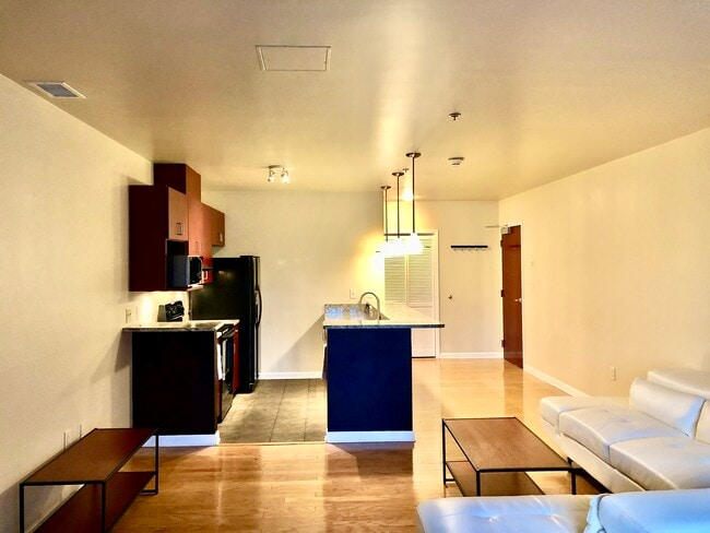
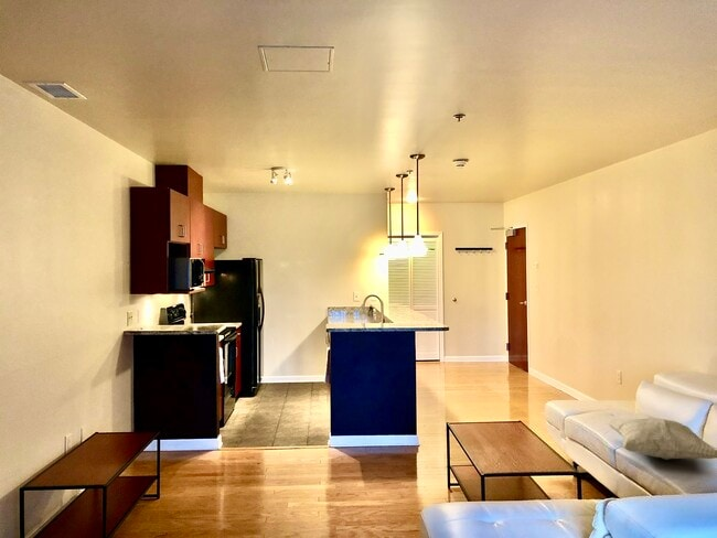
+ decorative pillow [606,417,717,461]
